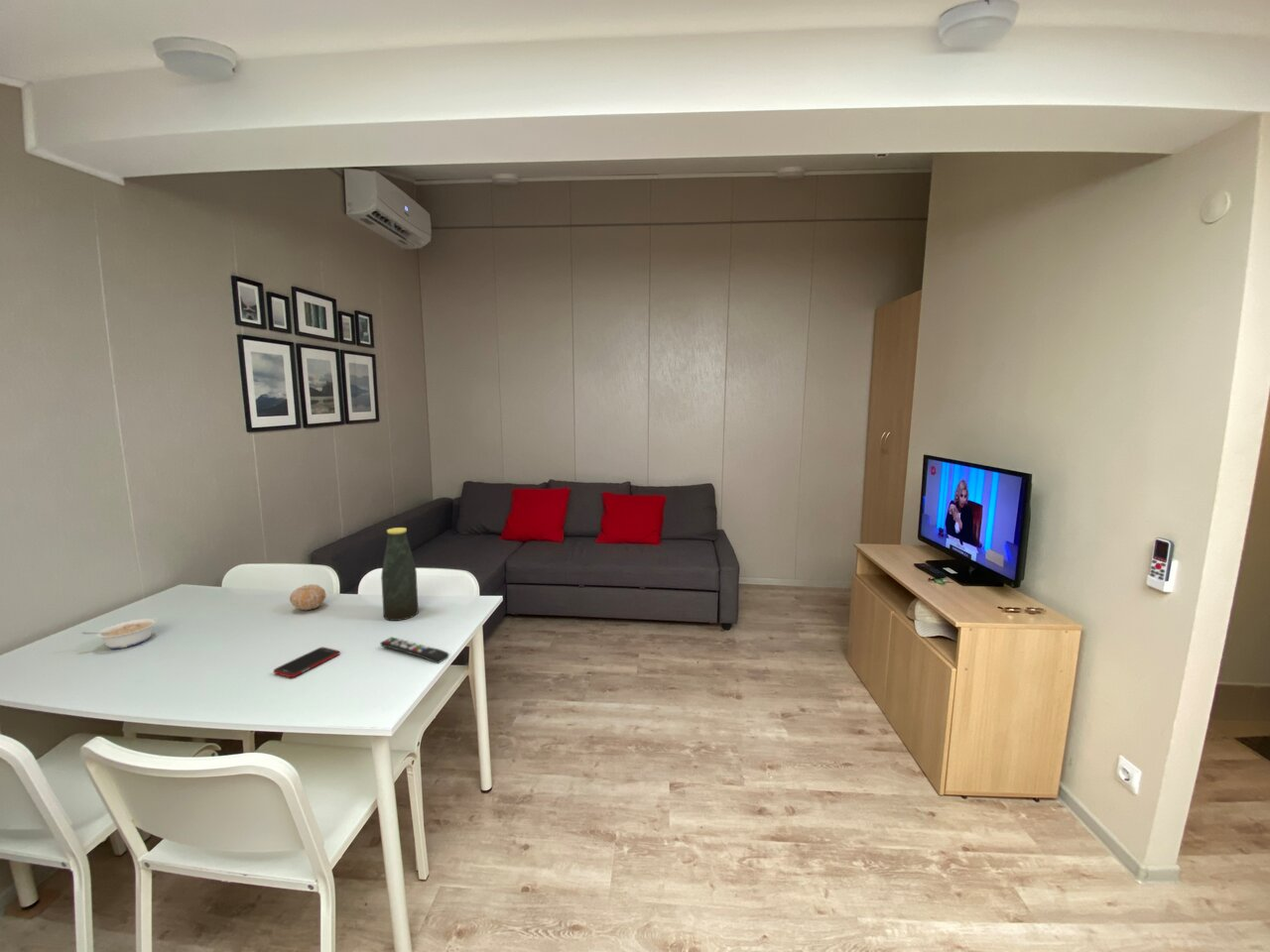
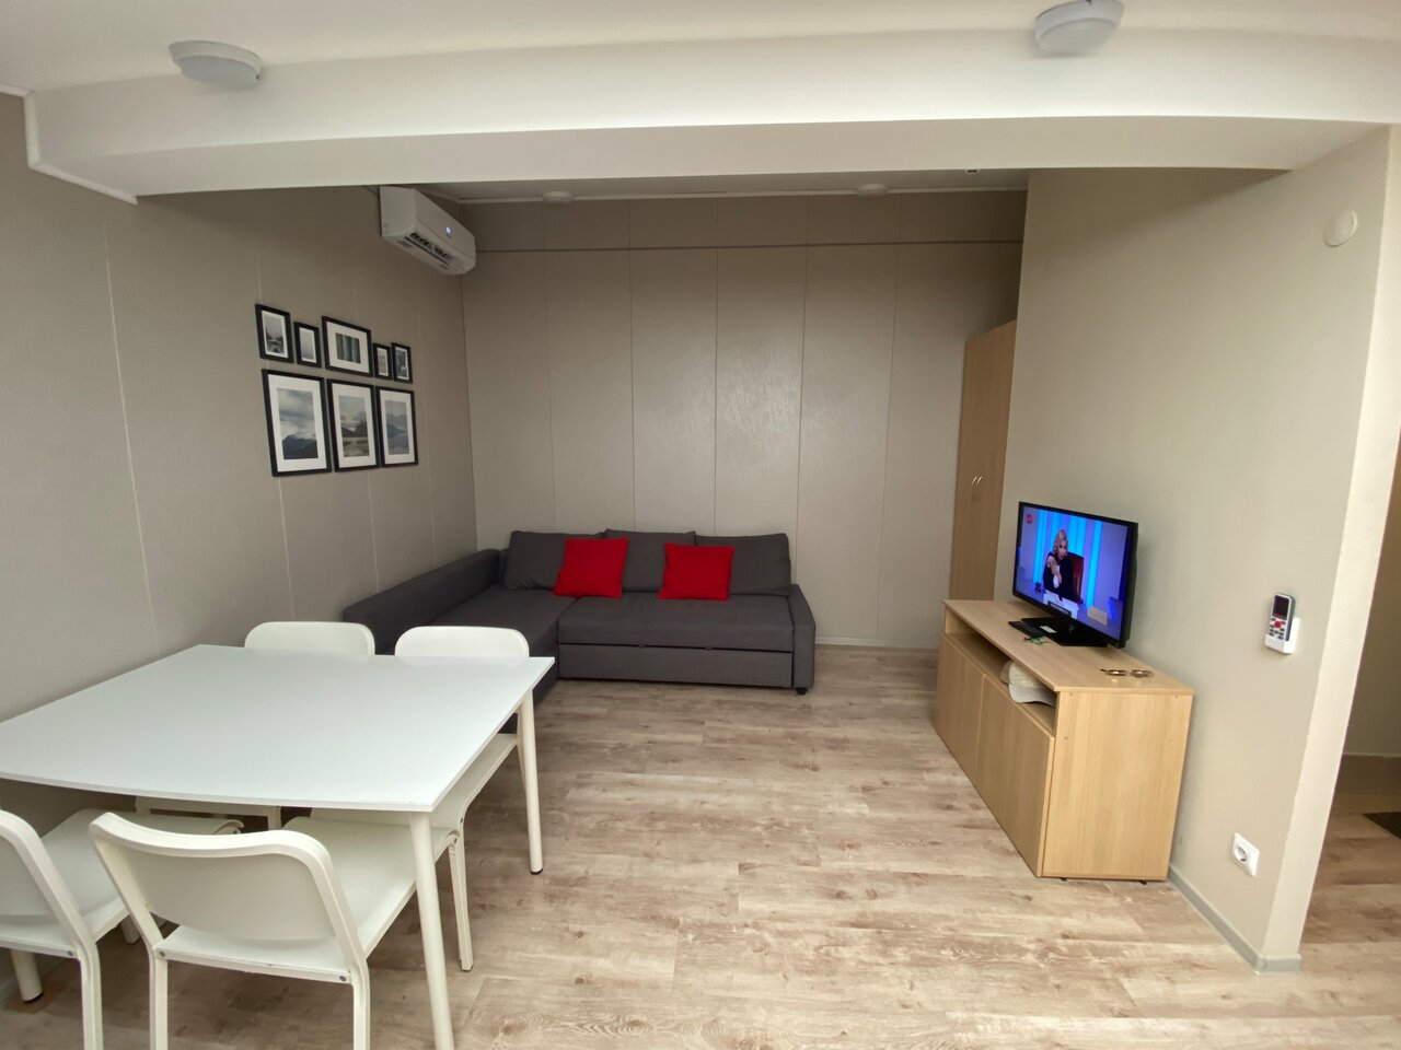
- cell phone [273,647,340,678]
- remote control [379,636,450,664]
- fruit [289,583,326,611]
- bottle [380,527,420,622]
- legume [80,617,159,650]
